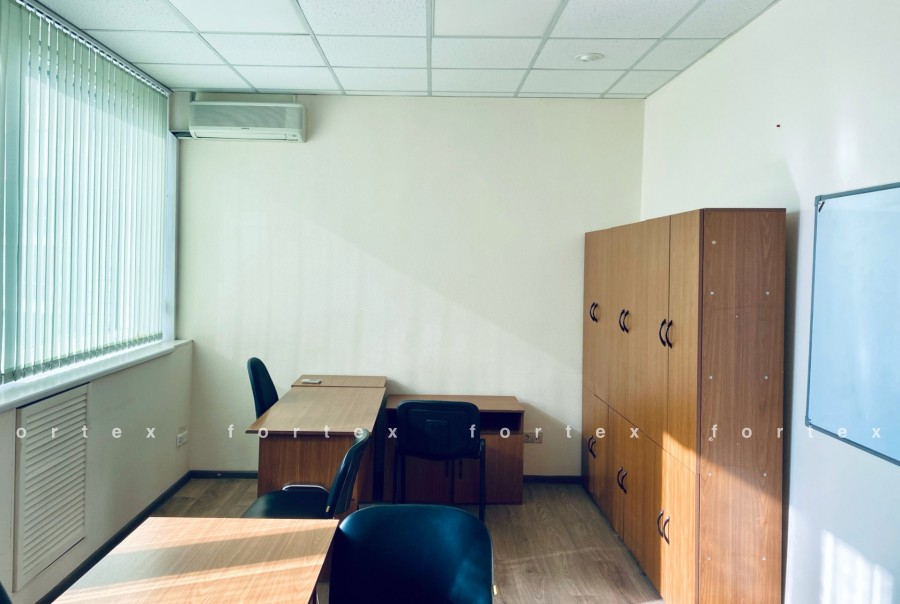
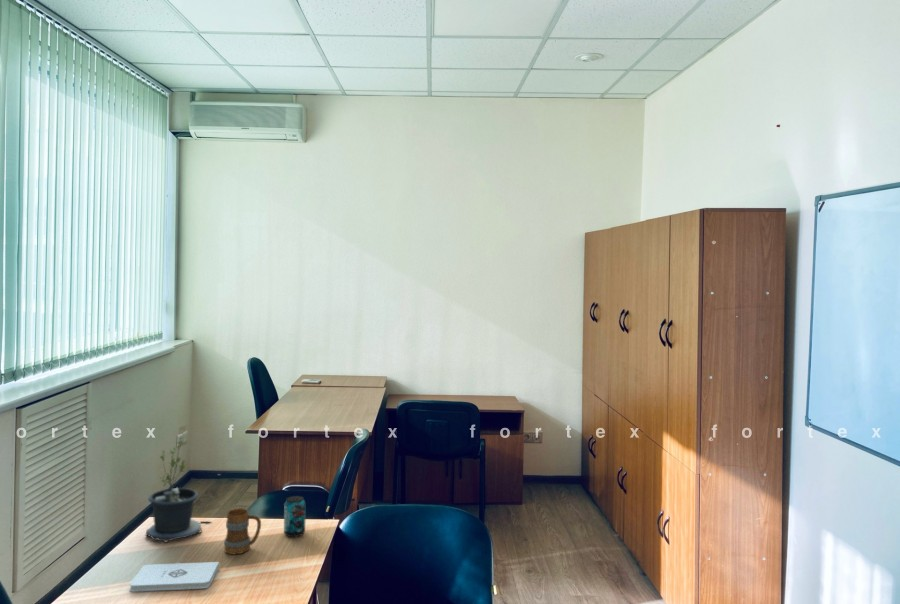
+ mug [223,507,262,555]
+ potted plant [145,439,213,544]
+ notepad [129,561,220,593]
+ beverage can [283,495,307,538]
